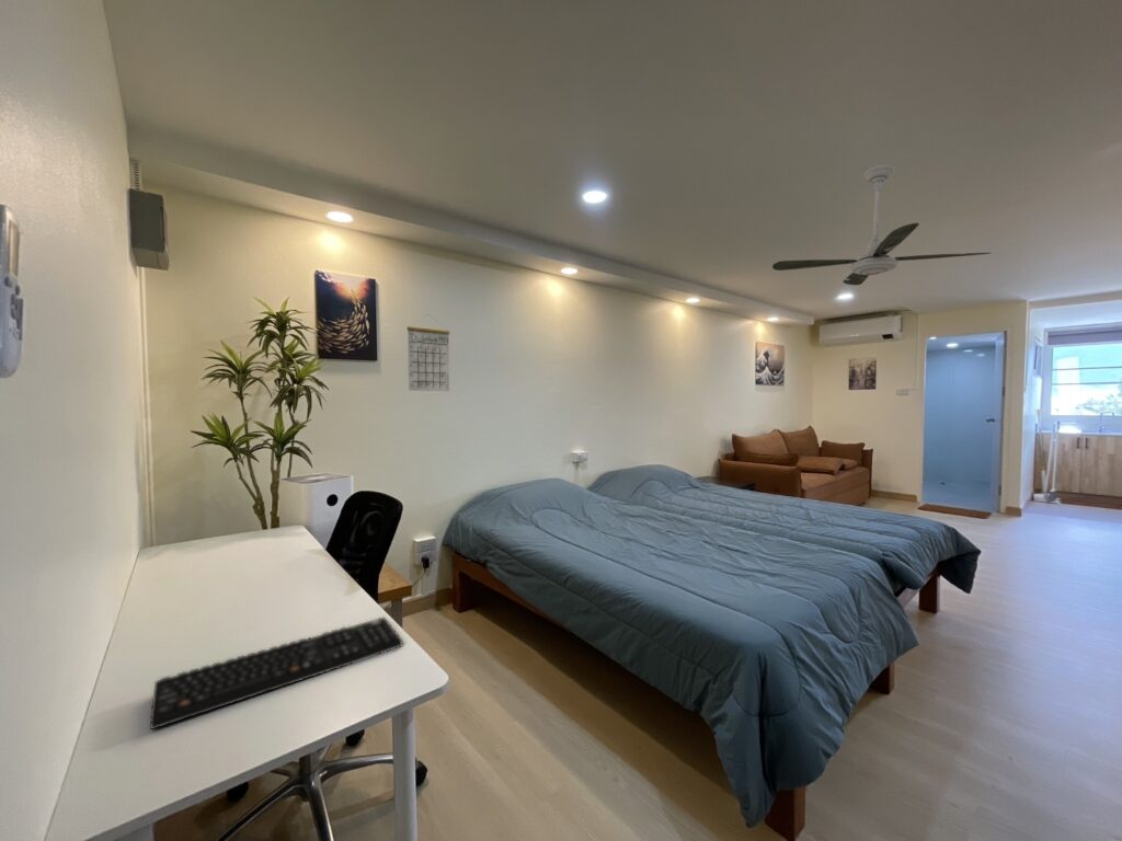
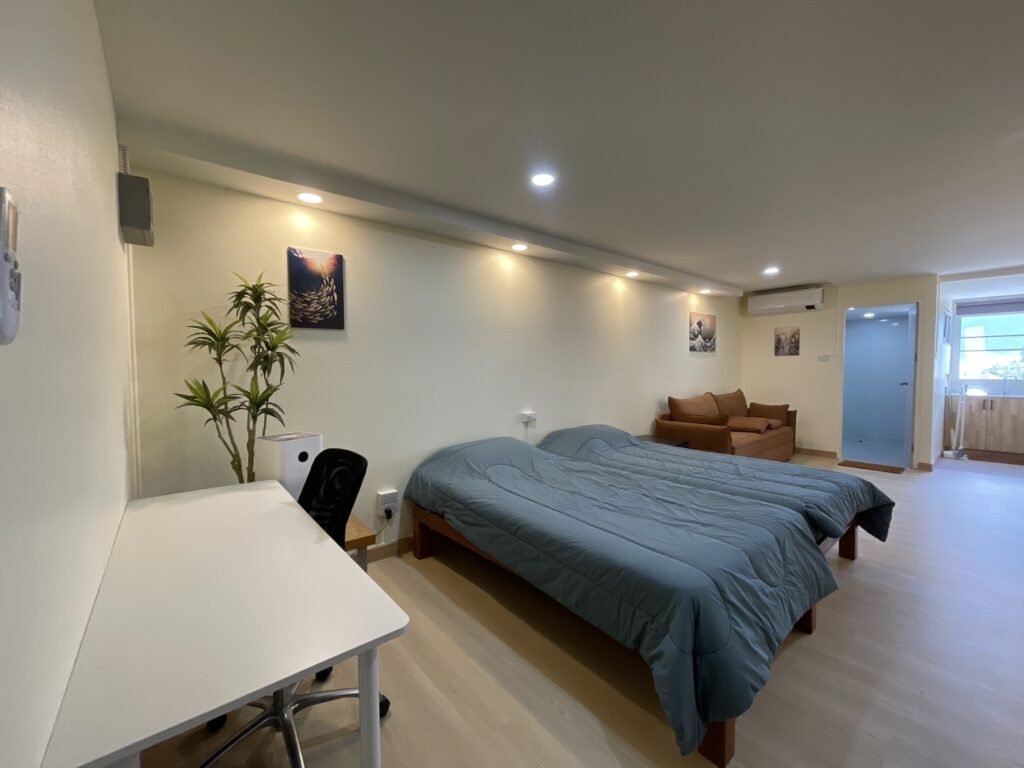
- keyboard [149,615,404,730]
- calendar [407,314,450,392]
- ceiling fan [771,163,992,286]
